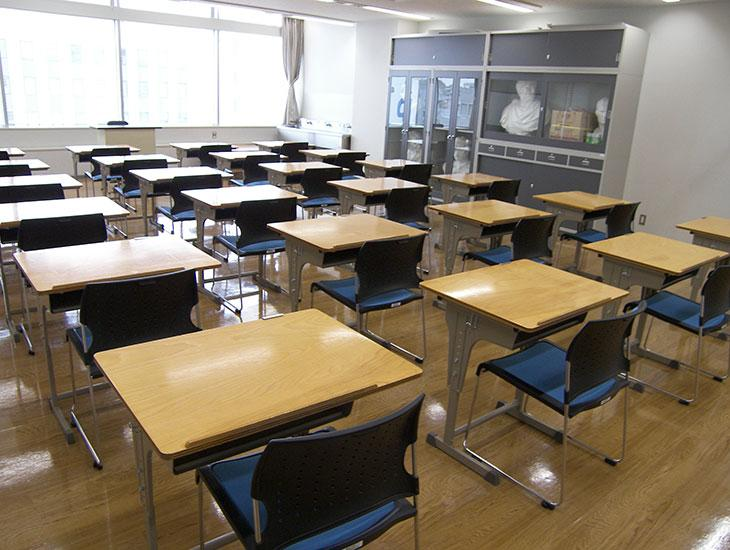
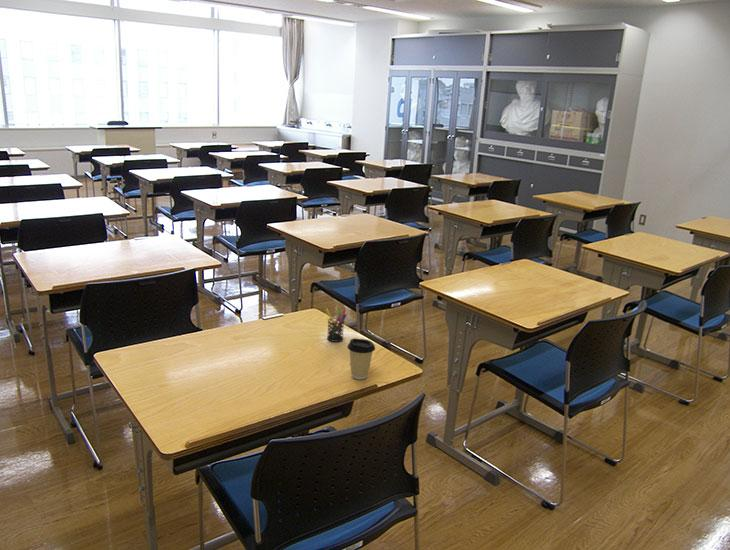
+ pen holder [325,307,348,343]
+ coffee cup [346,337,376,380]
